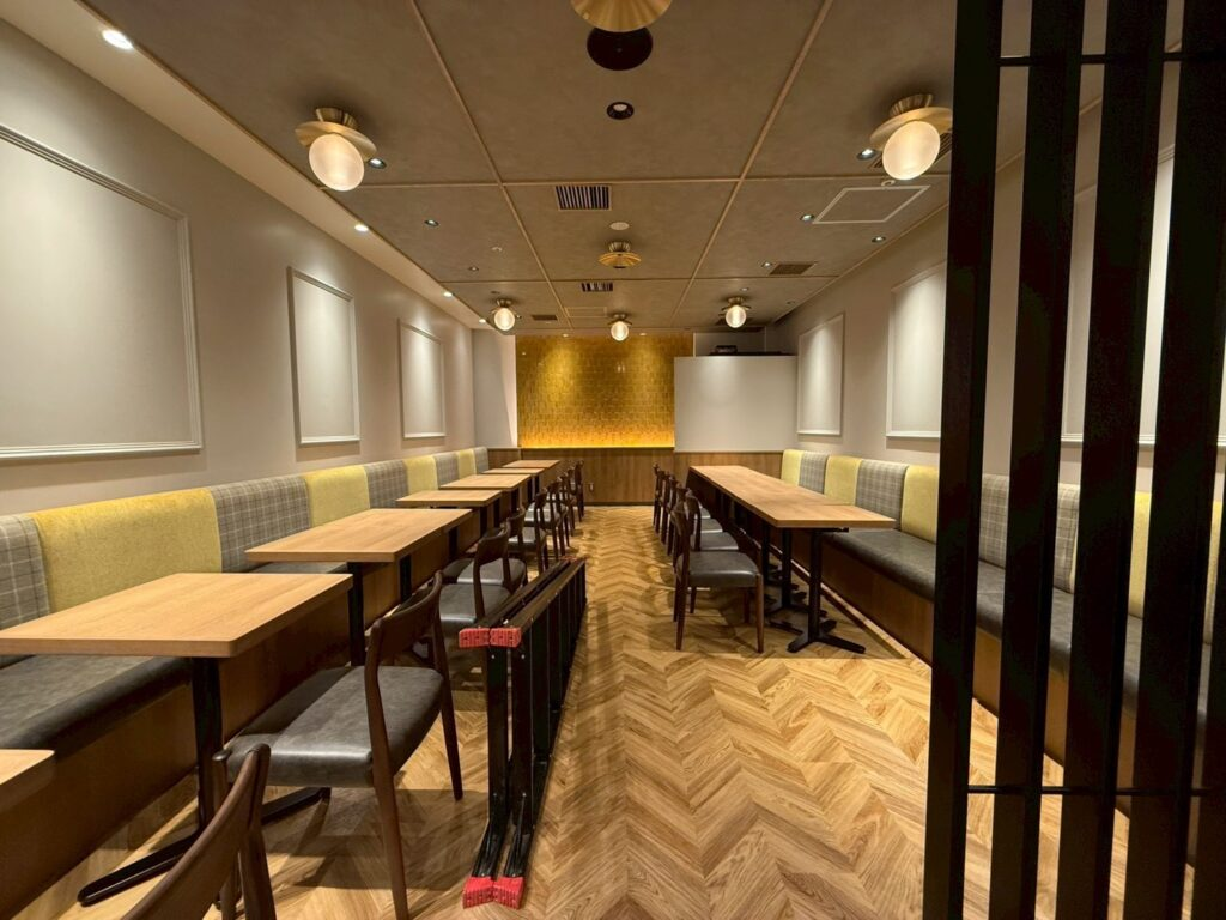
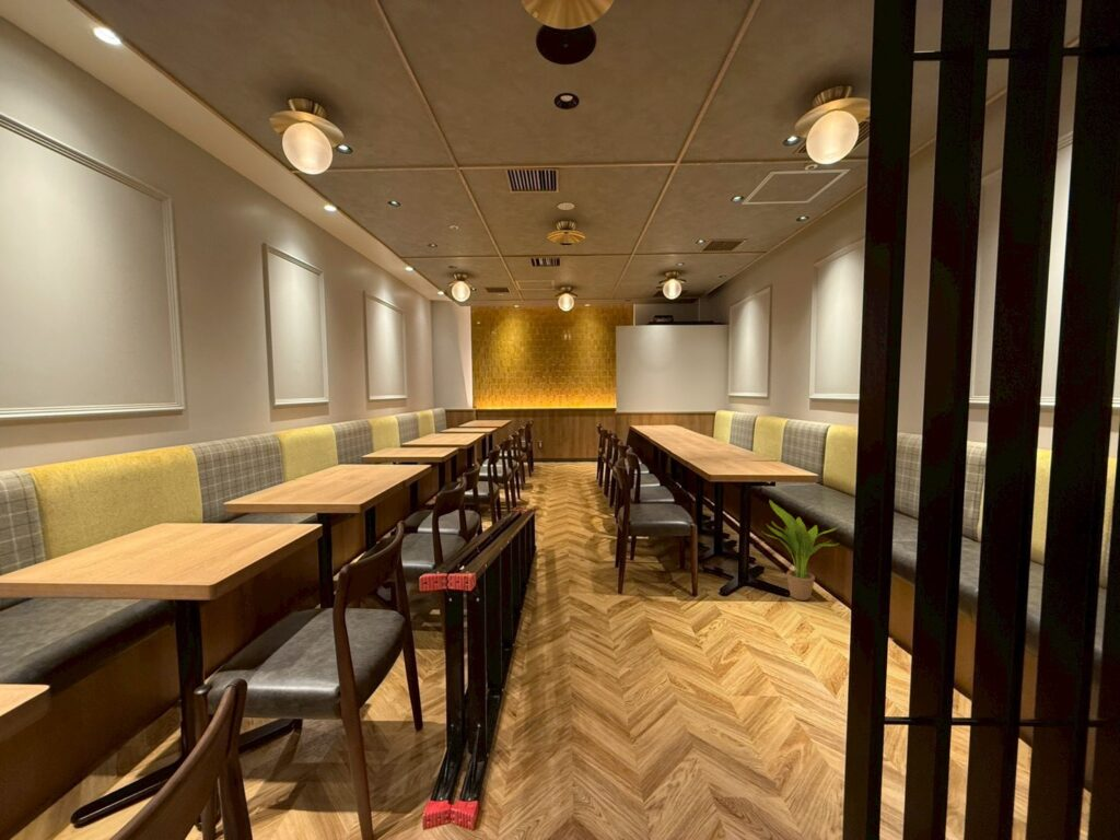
+ potted plant [761,499,840,602]
